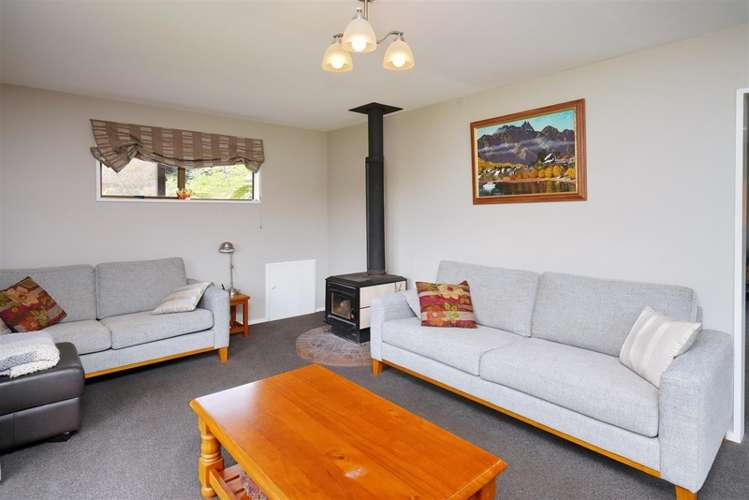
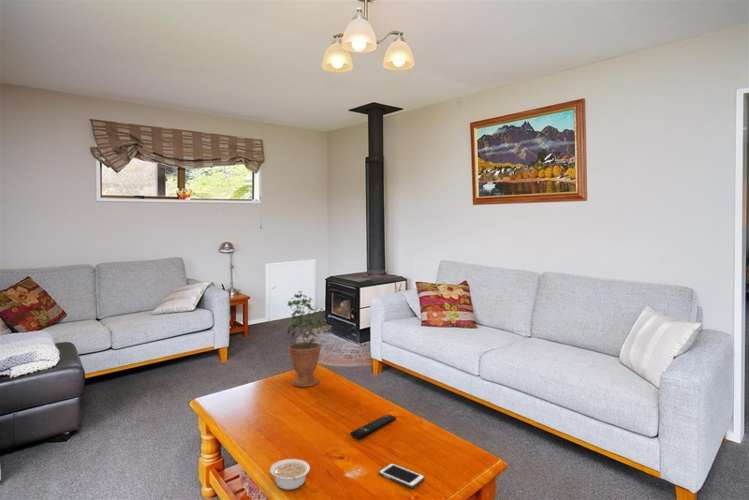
+ remote control [349,413,397,439]
+ potted plant [286,290,328,388]
+ legume [269,458,311,491]
+ cell phone [378,462,426,489]
